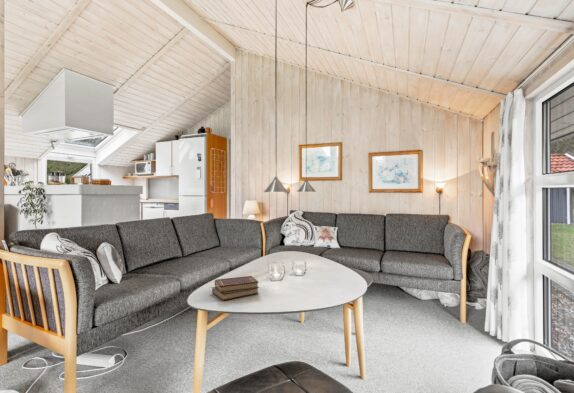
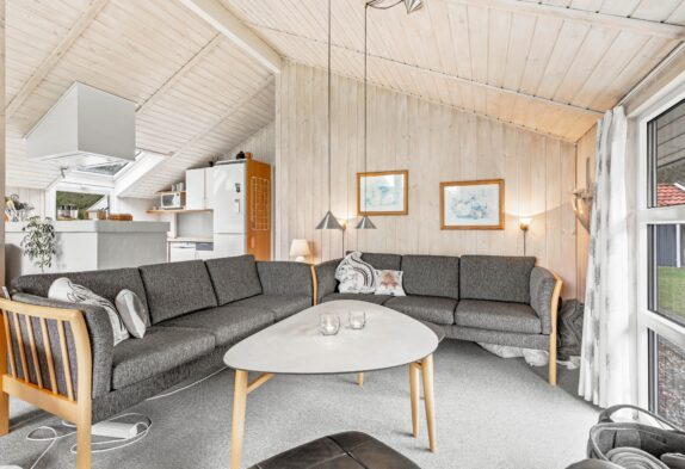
- book set [210,275,260,301]
